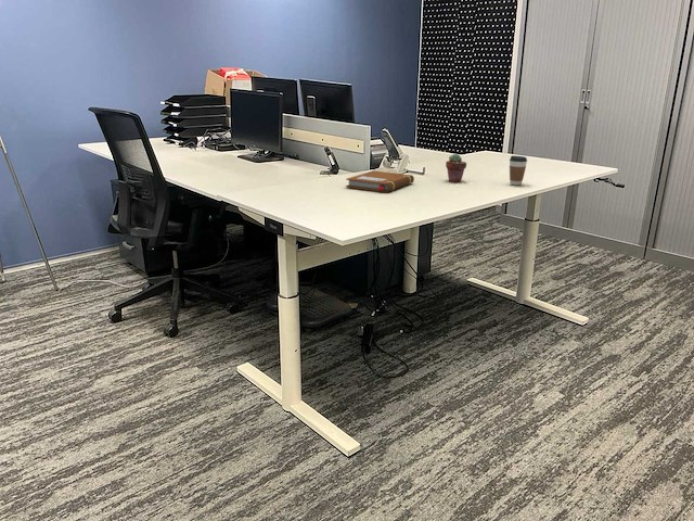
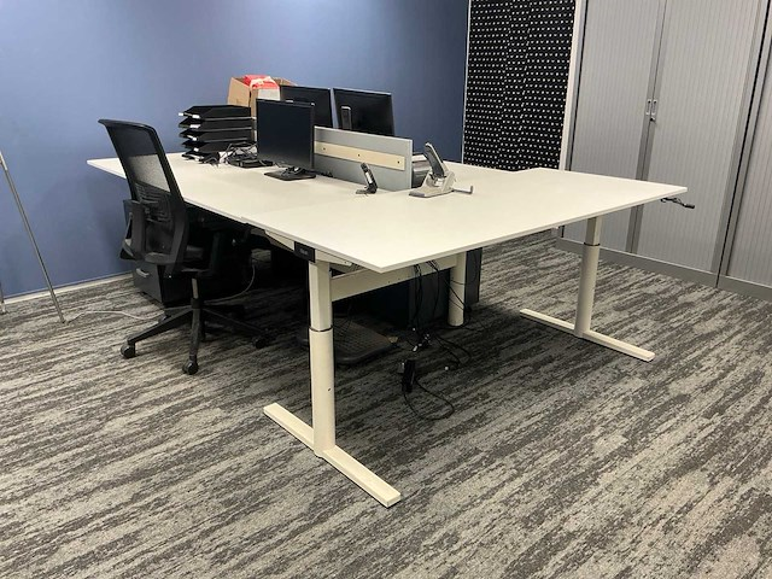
- notebook [345,169,415,193]
- potted succulent [445,153,467,183]
- coffee cup [509,155,528,187]
